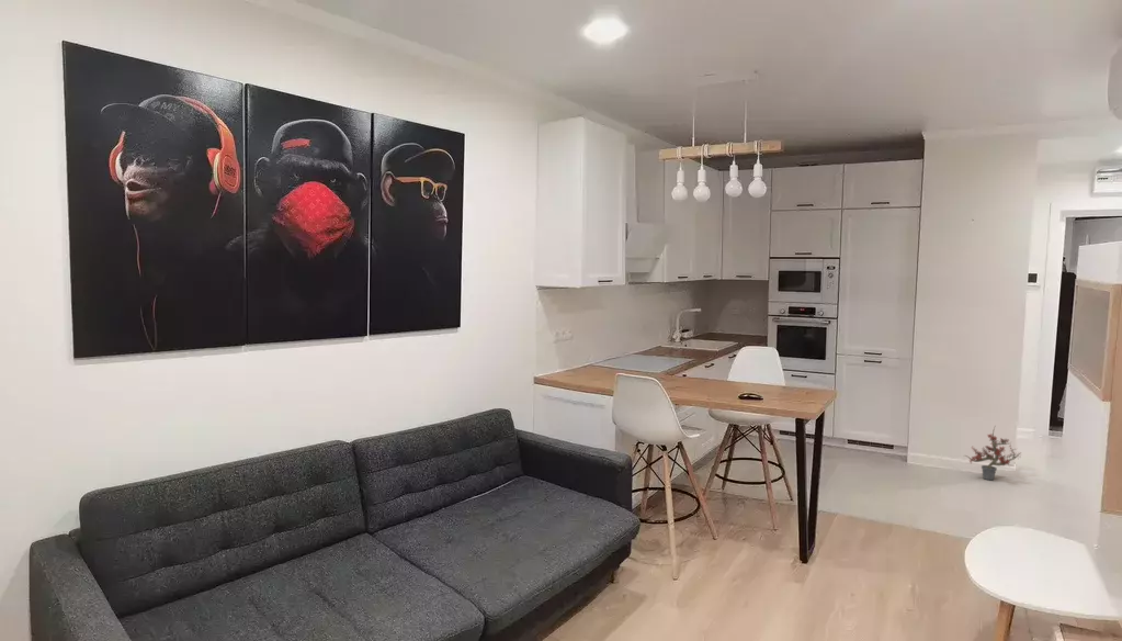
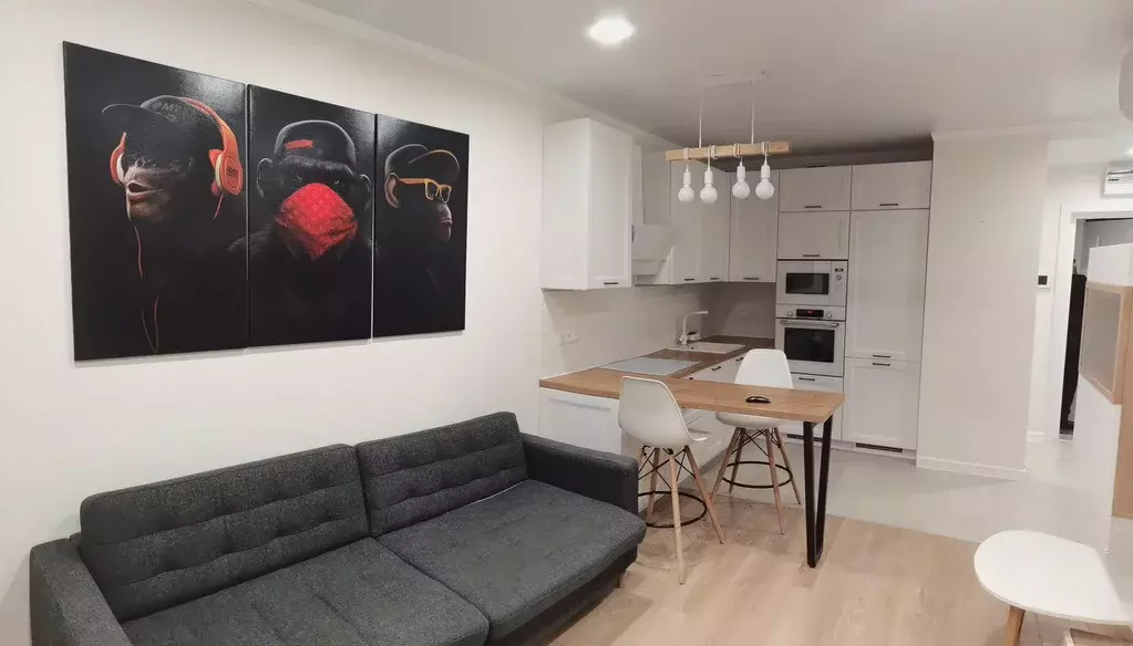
- potted plant [964,426,1023,481]
